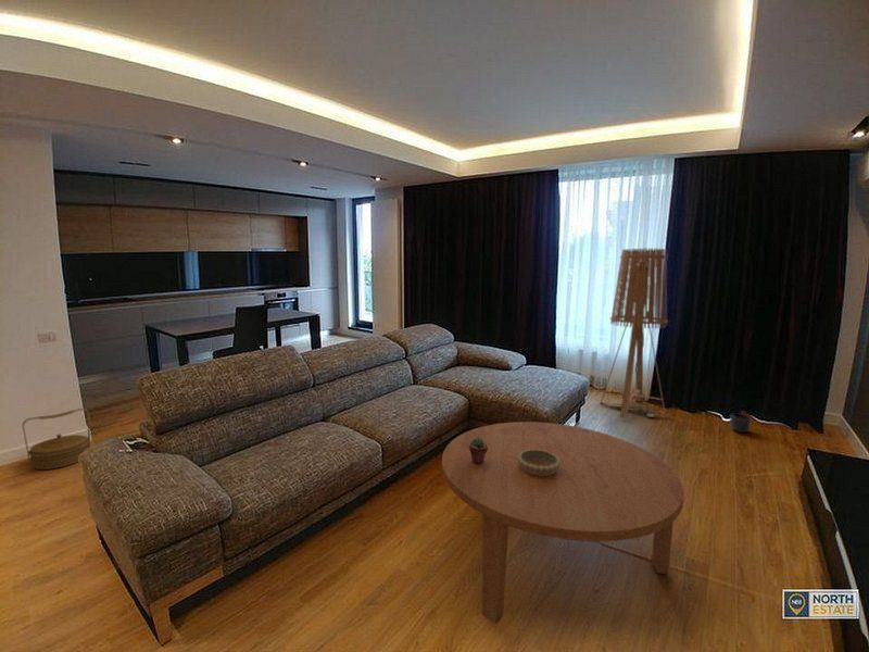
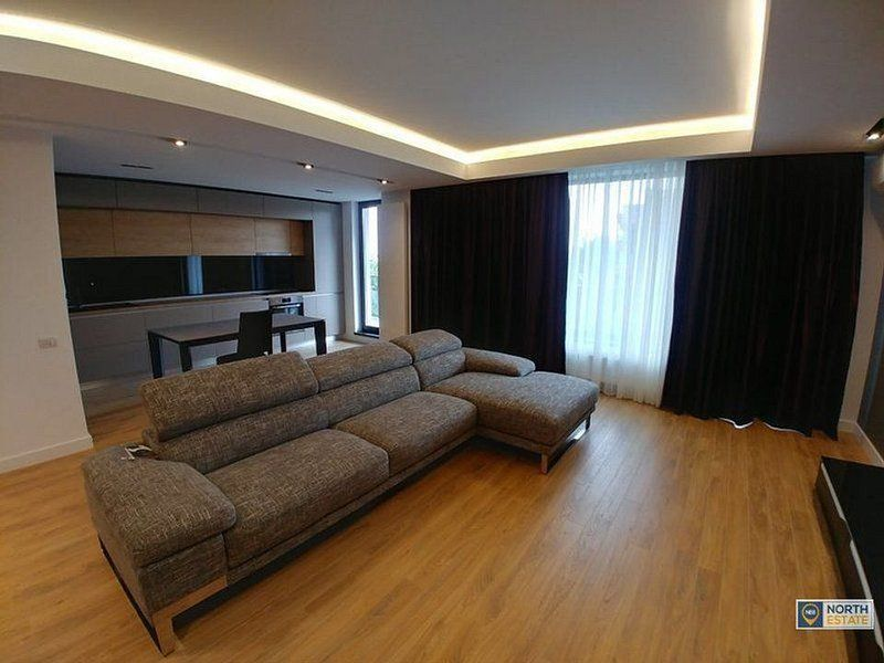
- potted succulent [469,437,488,464]
- coffee table [441,421,685,625]
- basket [21,408,91,471]
- planter [729,412,753,434]
- floor lamp [599,248,669,419]
- decorative bowl [517,450,561,476]
